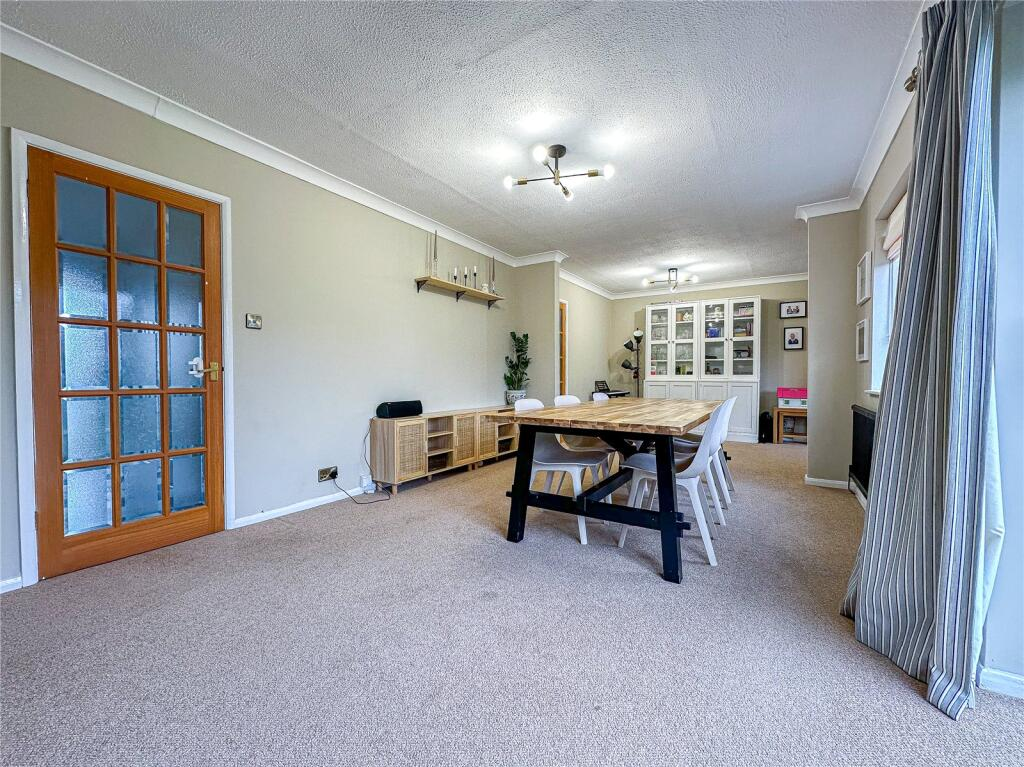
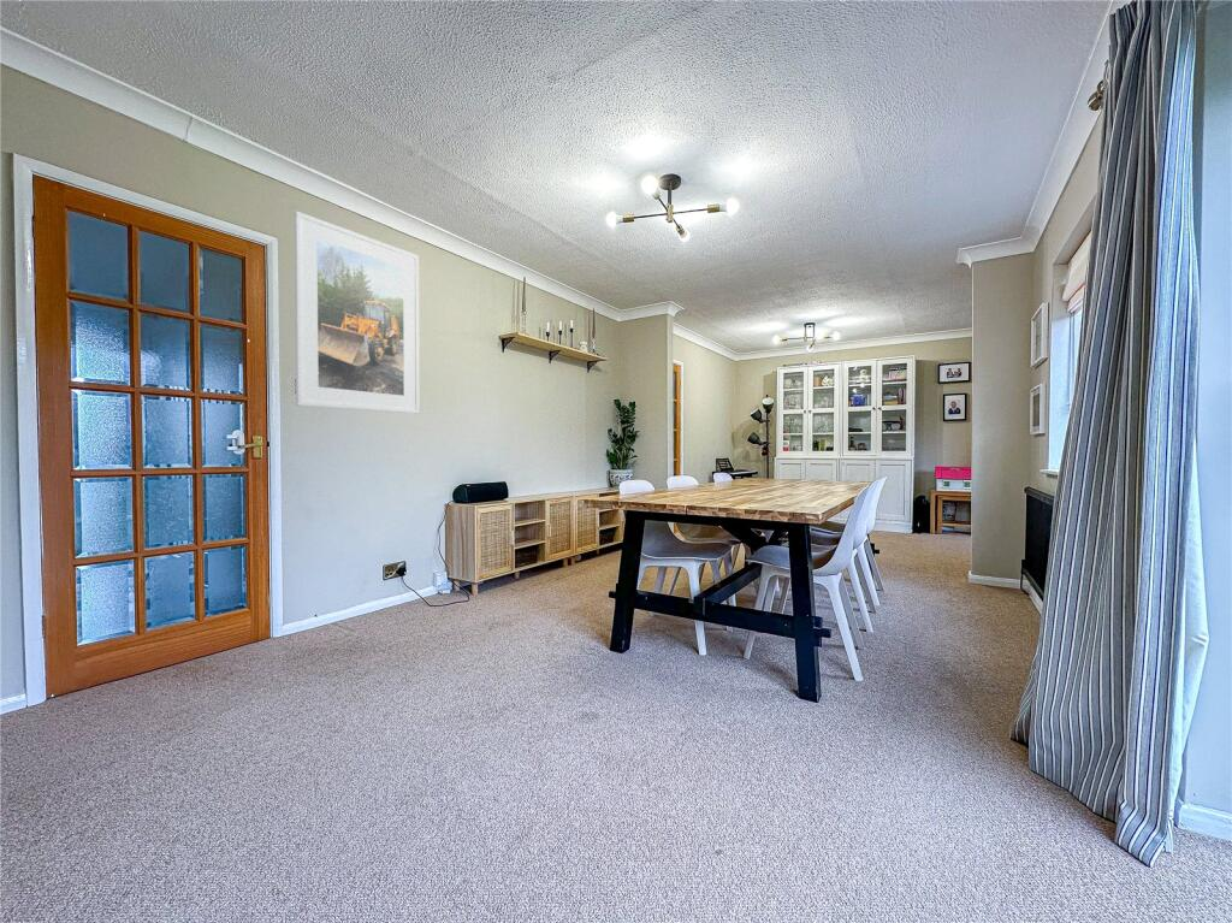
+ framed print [294,209,420,415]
